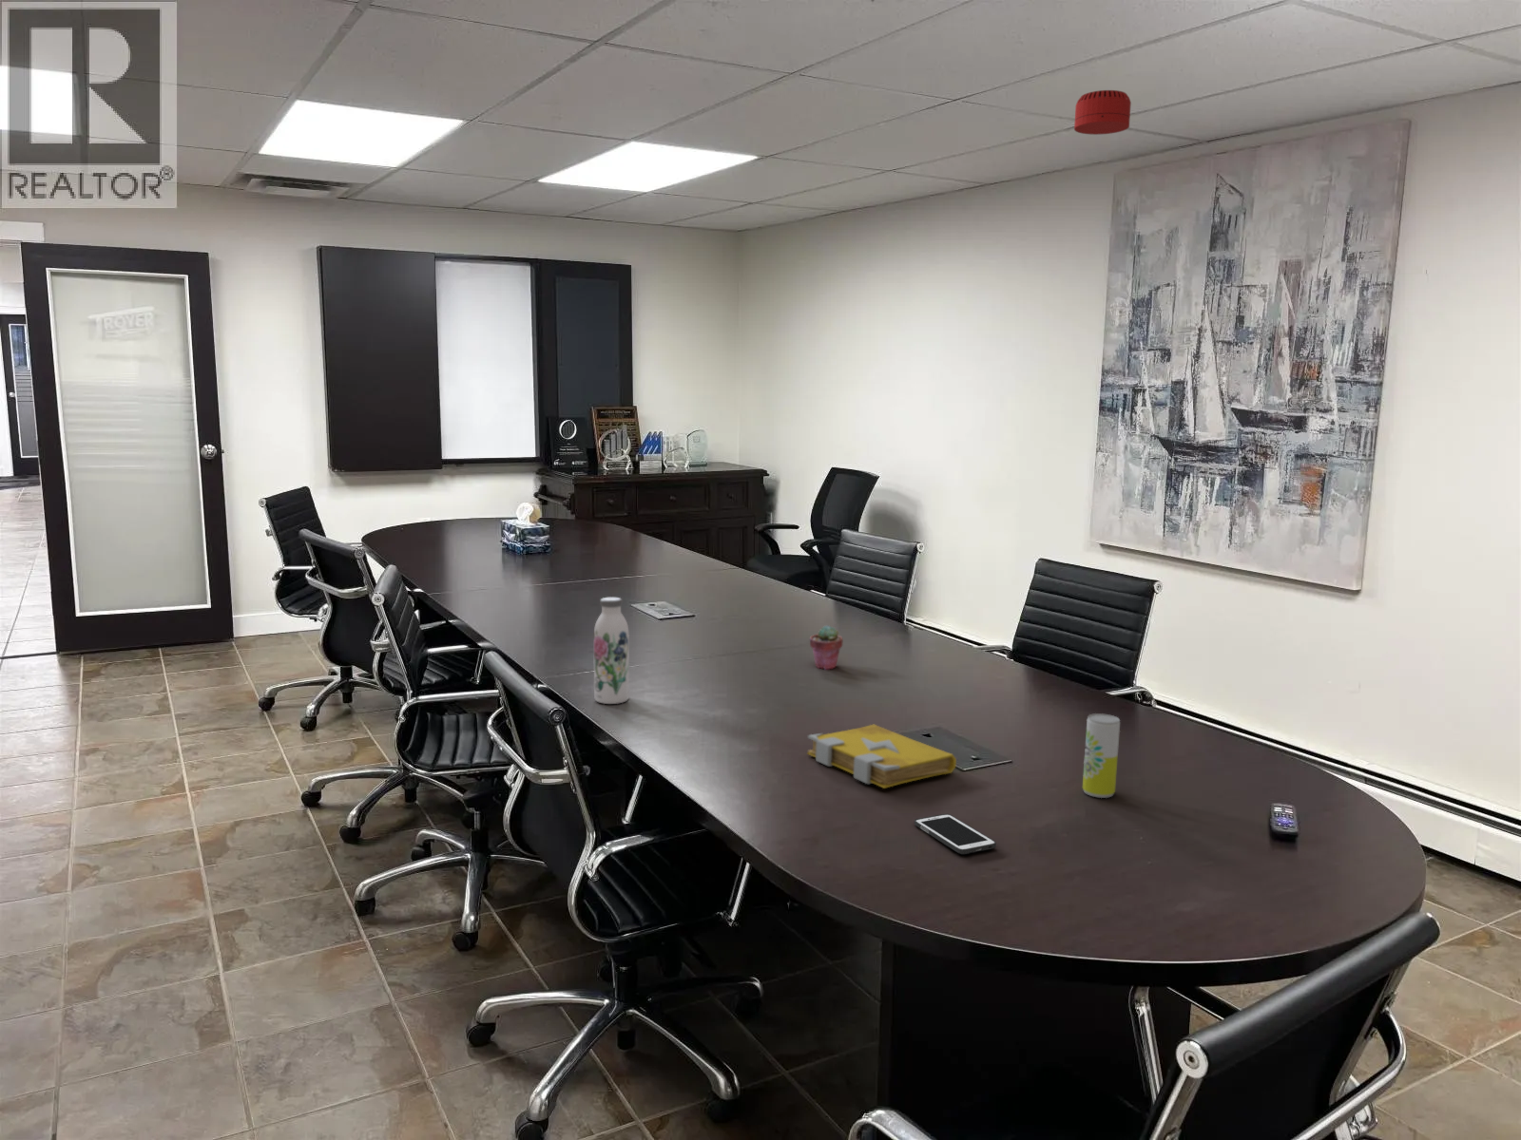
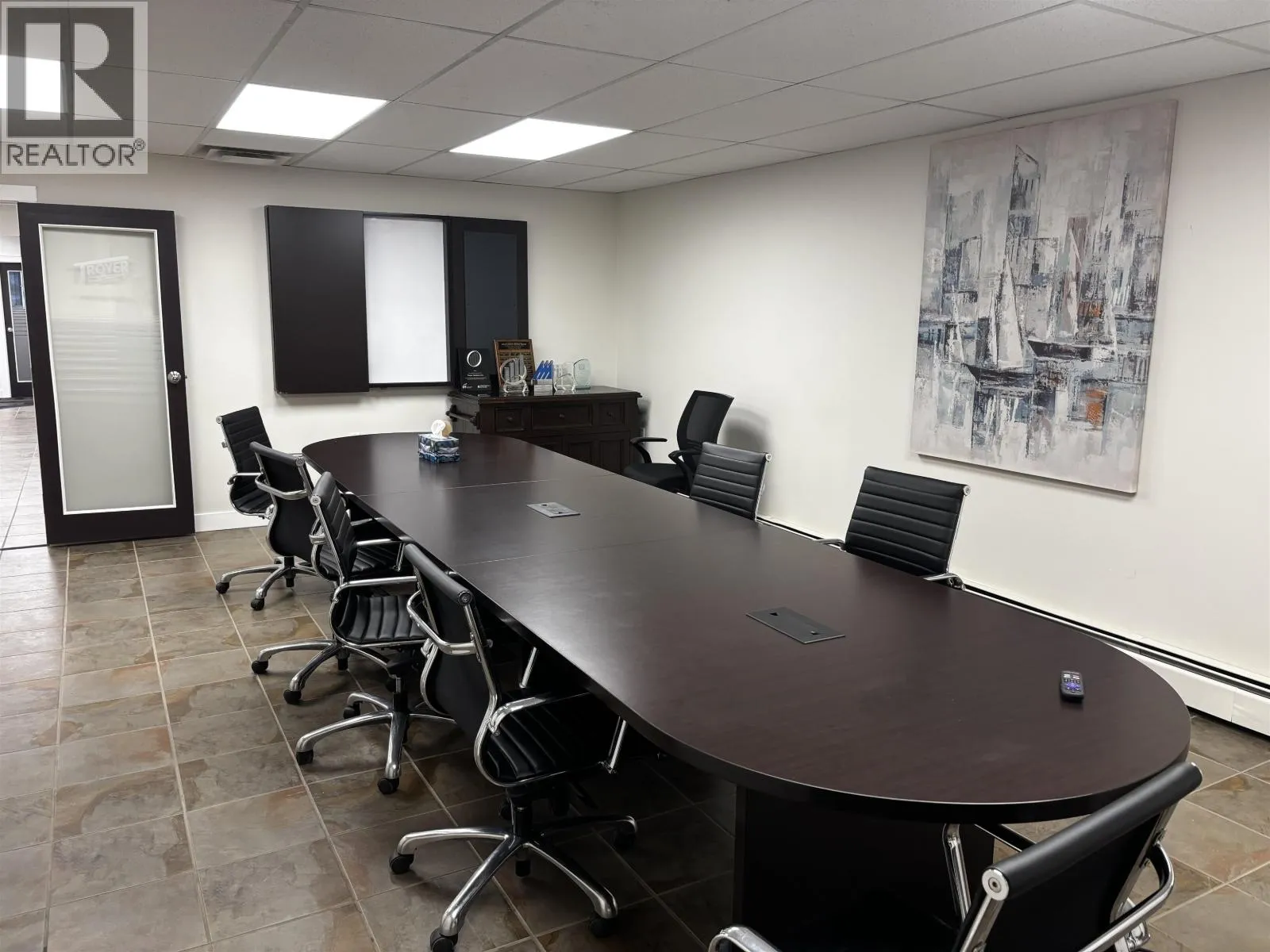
- smoke detector [1073,90,1132,135]
- spell book [806,724,957,789]
- potted succulent [808,624,844,671]
- water bottle [593,596,630,705]
- cell phone [914,813,998,855]
- beverage can [1081,712,1121,799]
